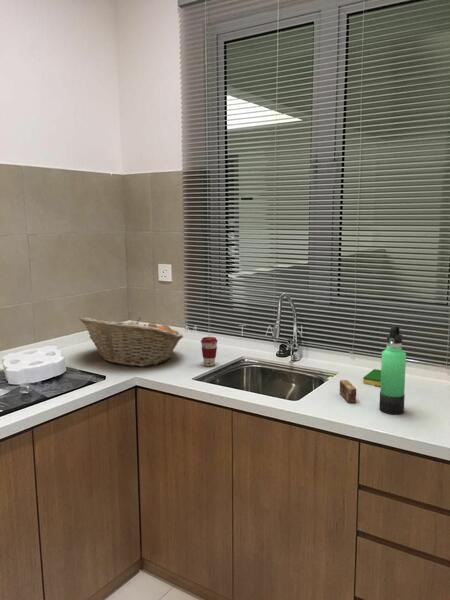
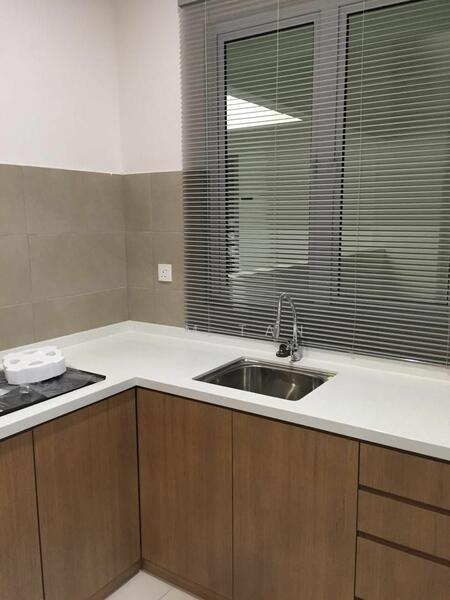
- soap bar [339,379,357,404]
- fruit basket [79,316,184,368]
- coffee cup [200,336,219,367]
- thermos bottle [378,325,407,415]
- dish sponge [362,368,381,387]
